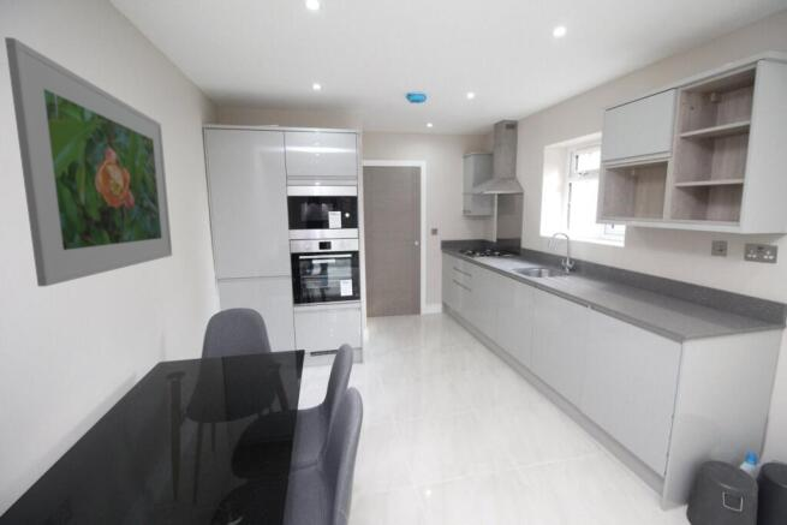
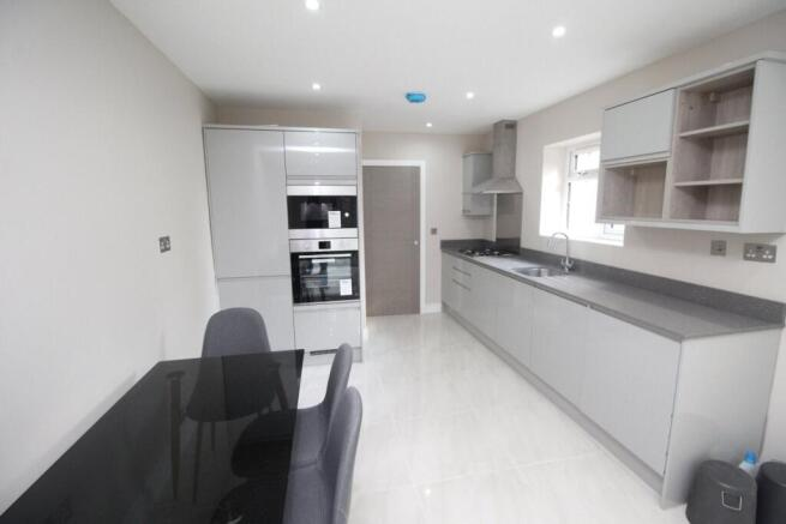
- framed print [4,36,173,288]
